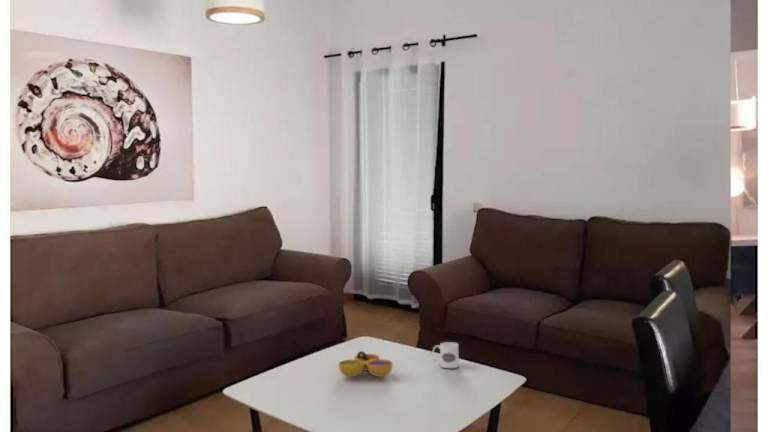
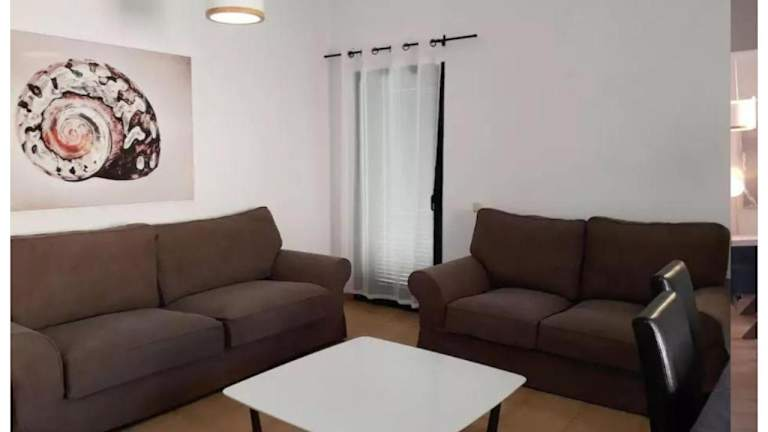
- decorative bowl [338,350,393,378]
- mug [431,341,460,369]
